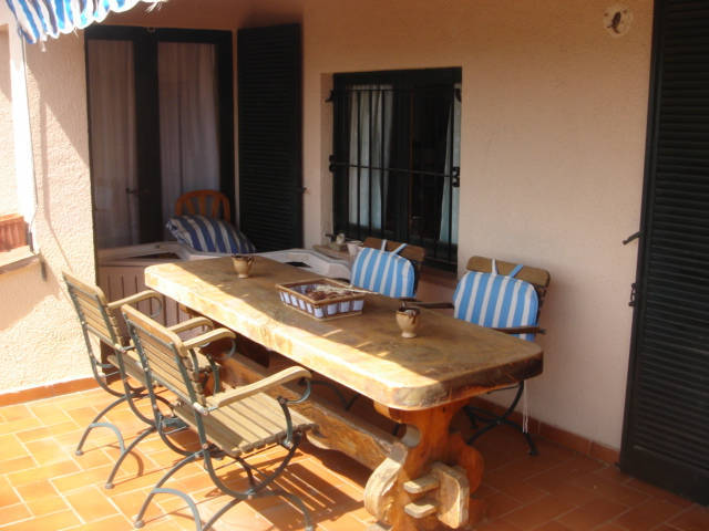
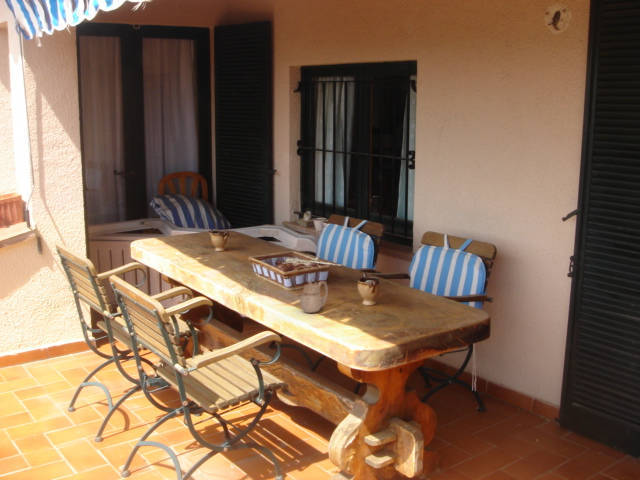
+ teapot [296,280,329,314]
